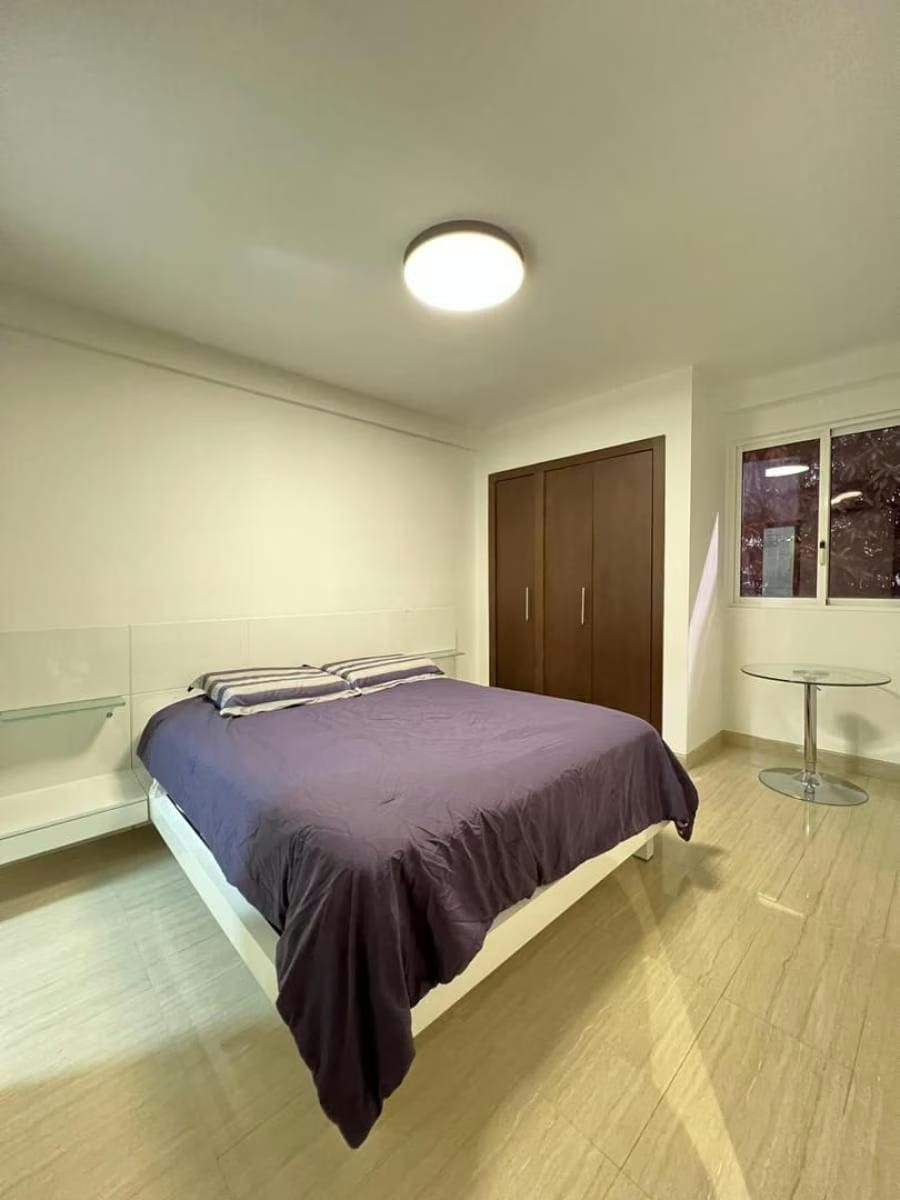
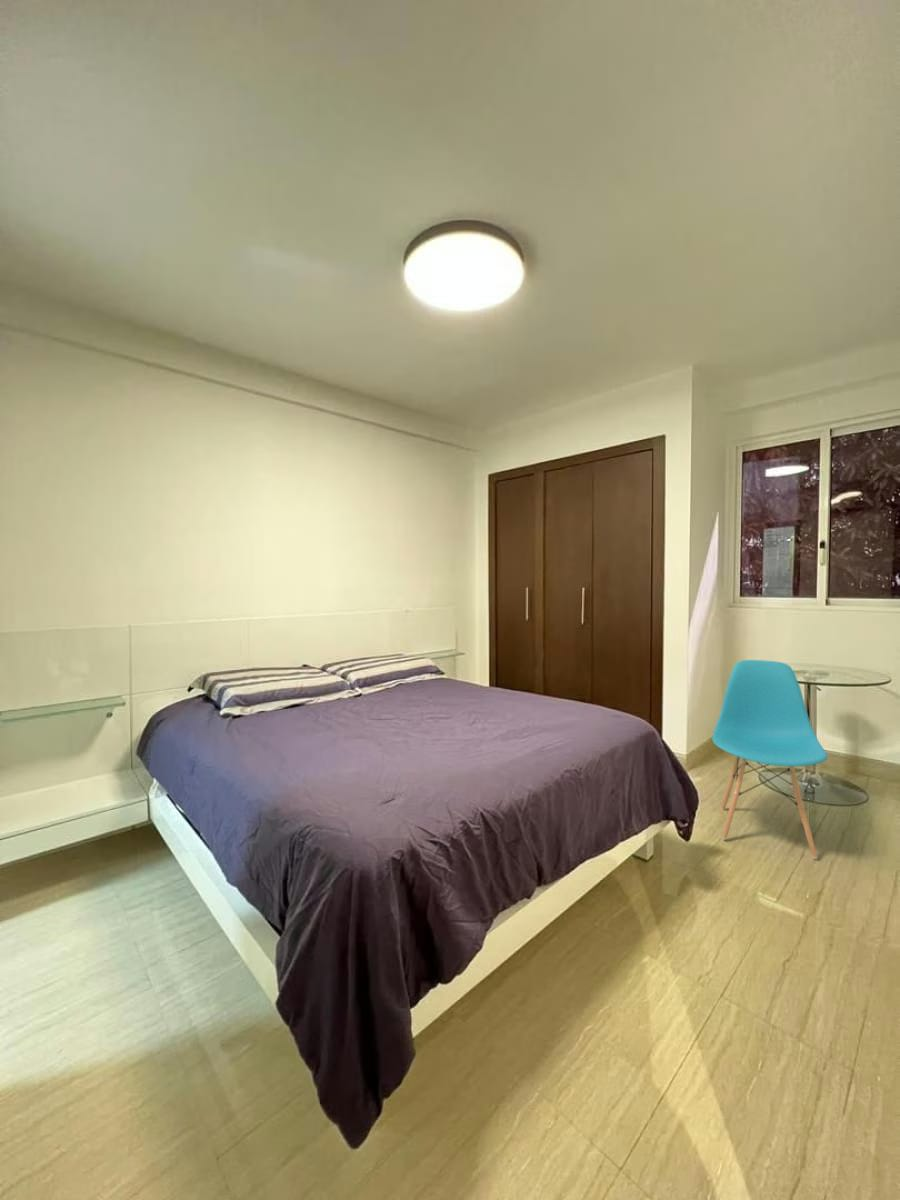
+ chair [711,659,829,860]
